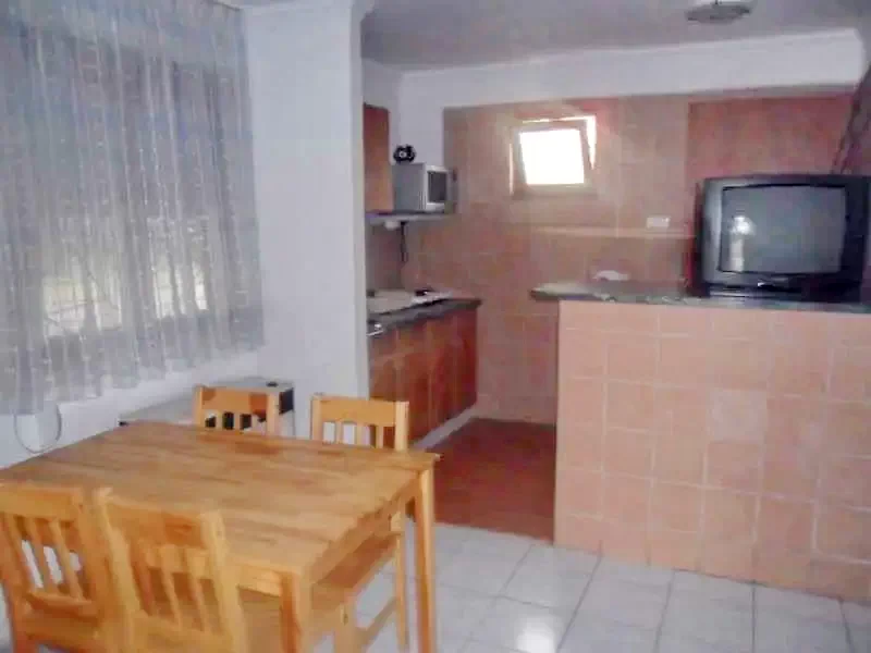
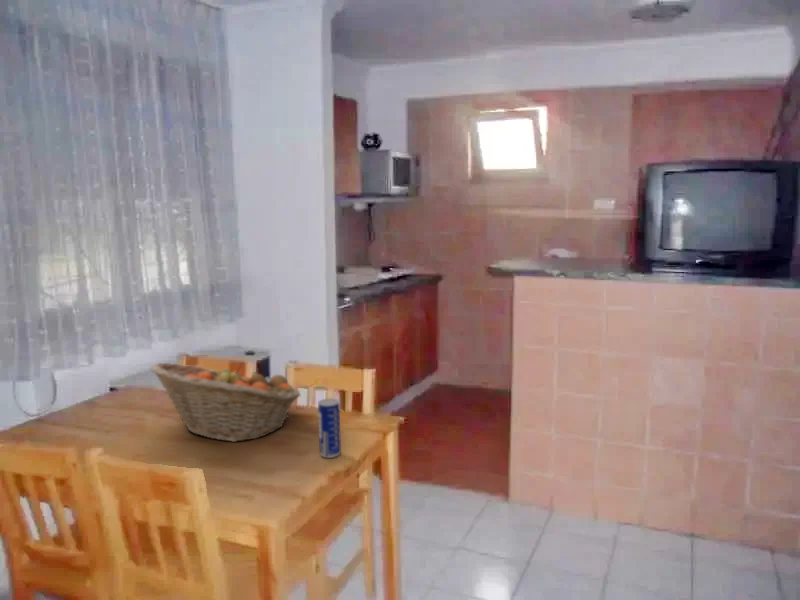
+ fruit basket [149,362,301,443]
+ beverage can [317,398,342,459]
